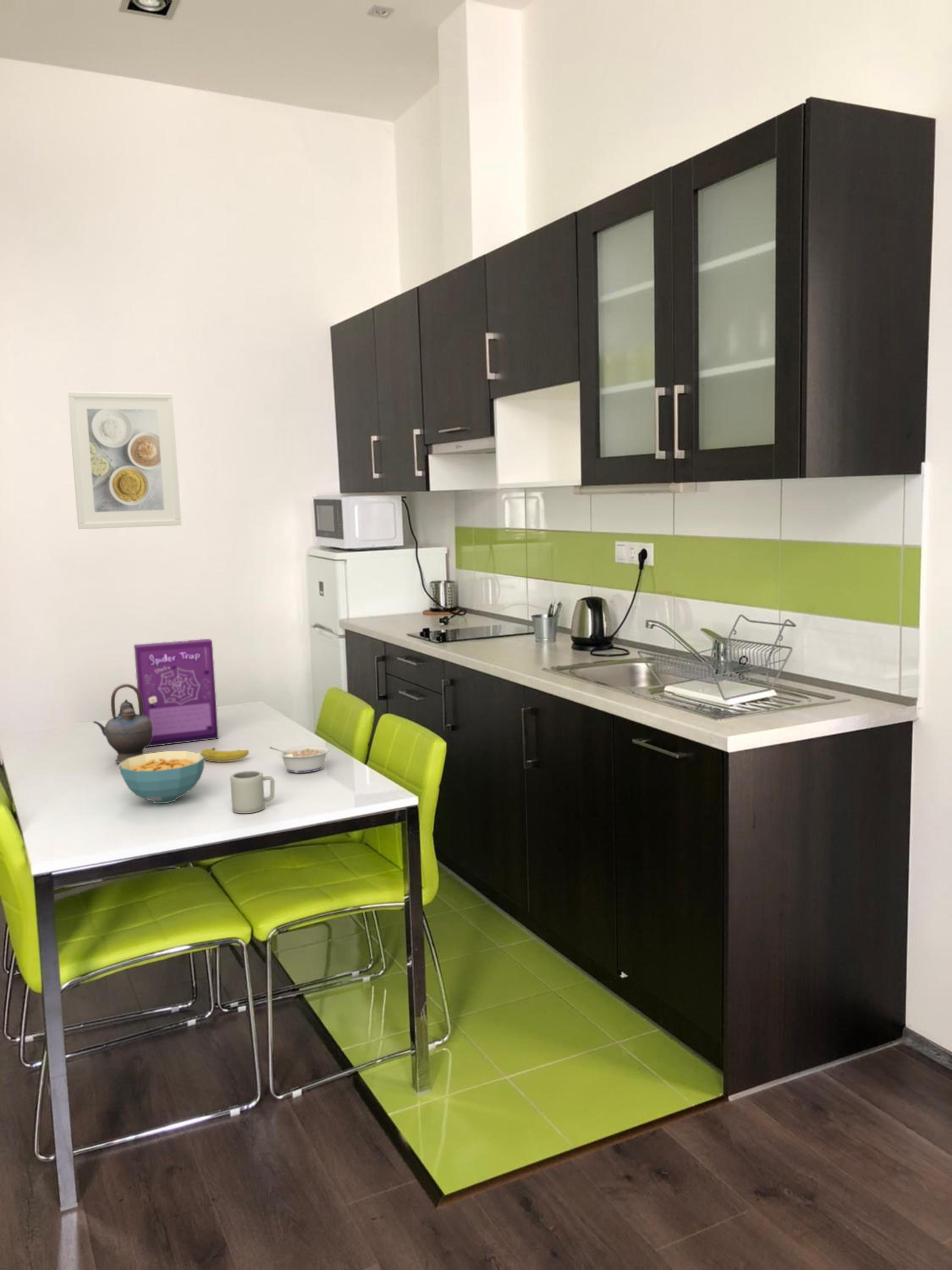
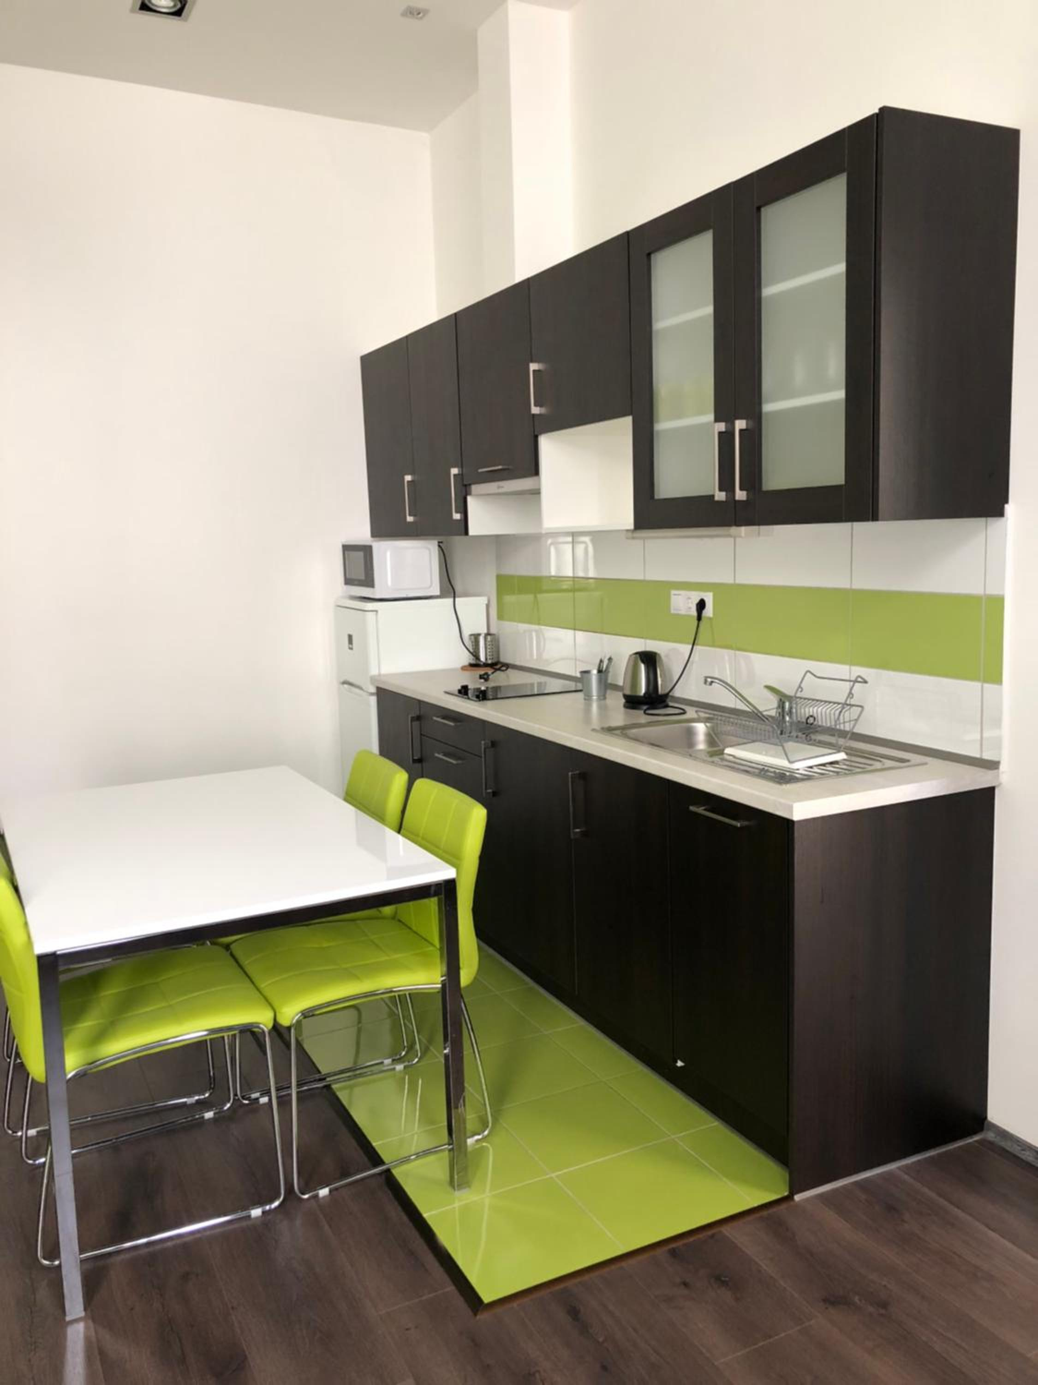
- teapot [93,684,152,763]
- cereal box [134,638,219,747]
- cup [230,770,275,814]
- fruit [201,747,249,762]
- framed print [67,391,182,530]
- legume [269,745,331,773]
- cereal bowl [118,751,205,804]
